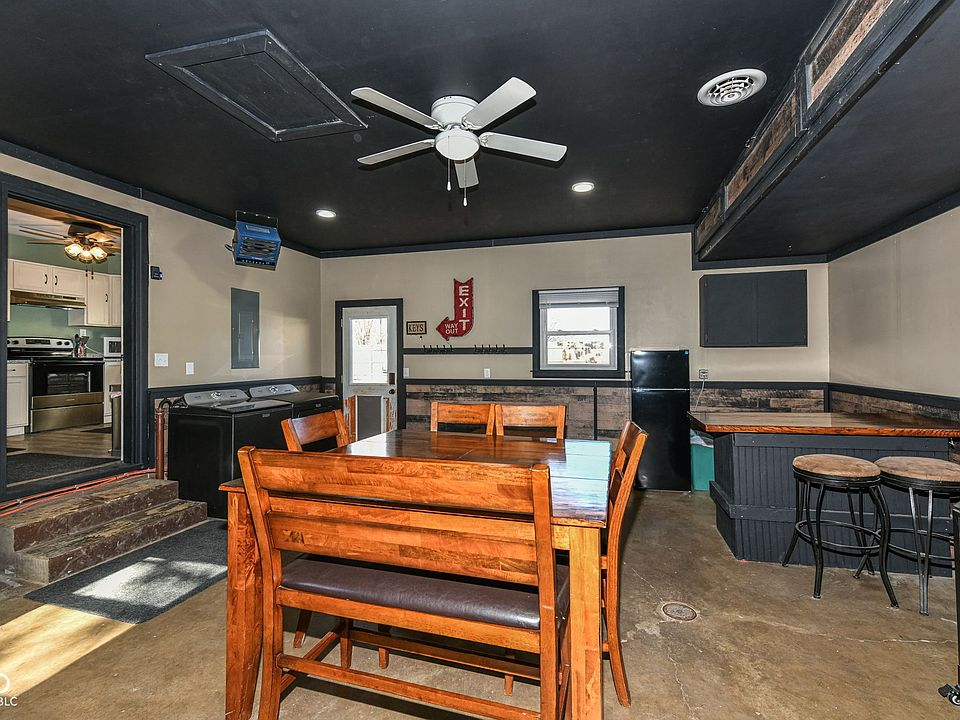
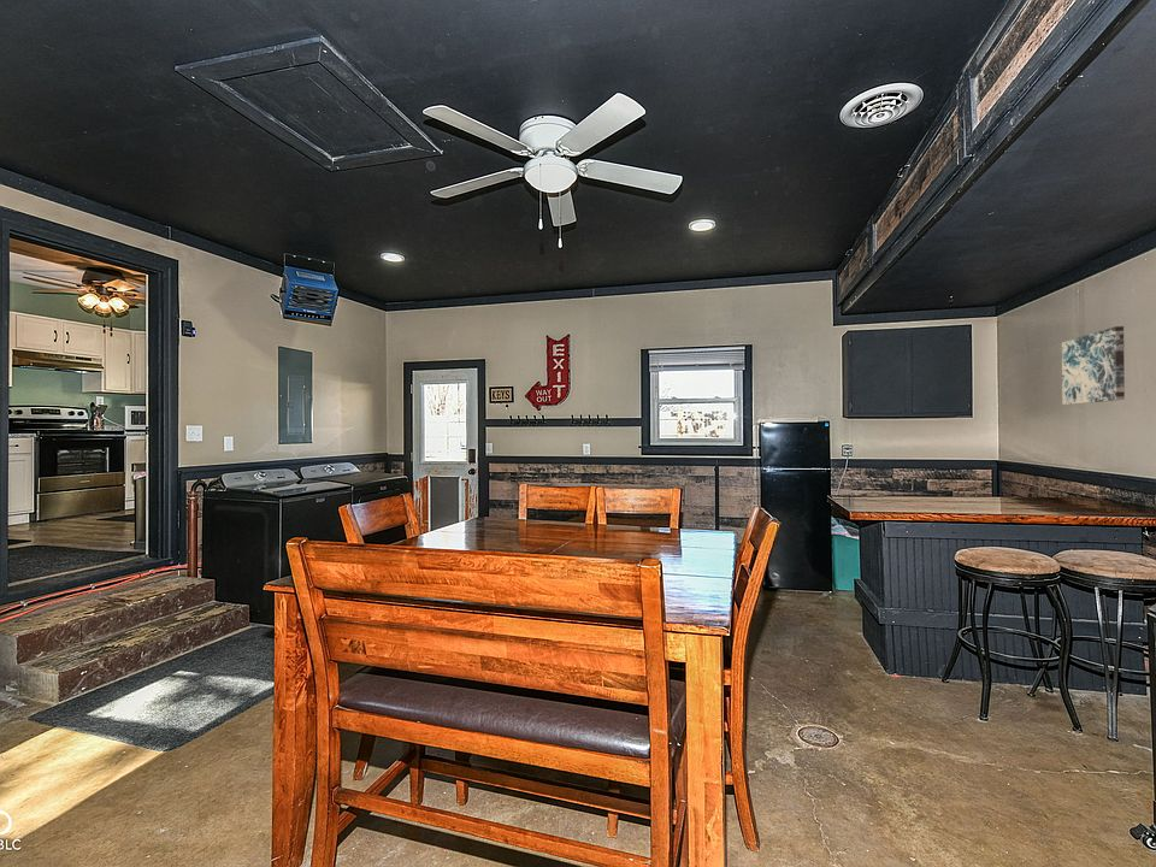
+ wall art [1061,325,1126,406]
